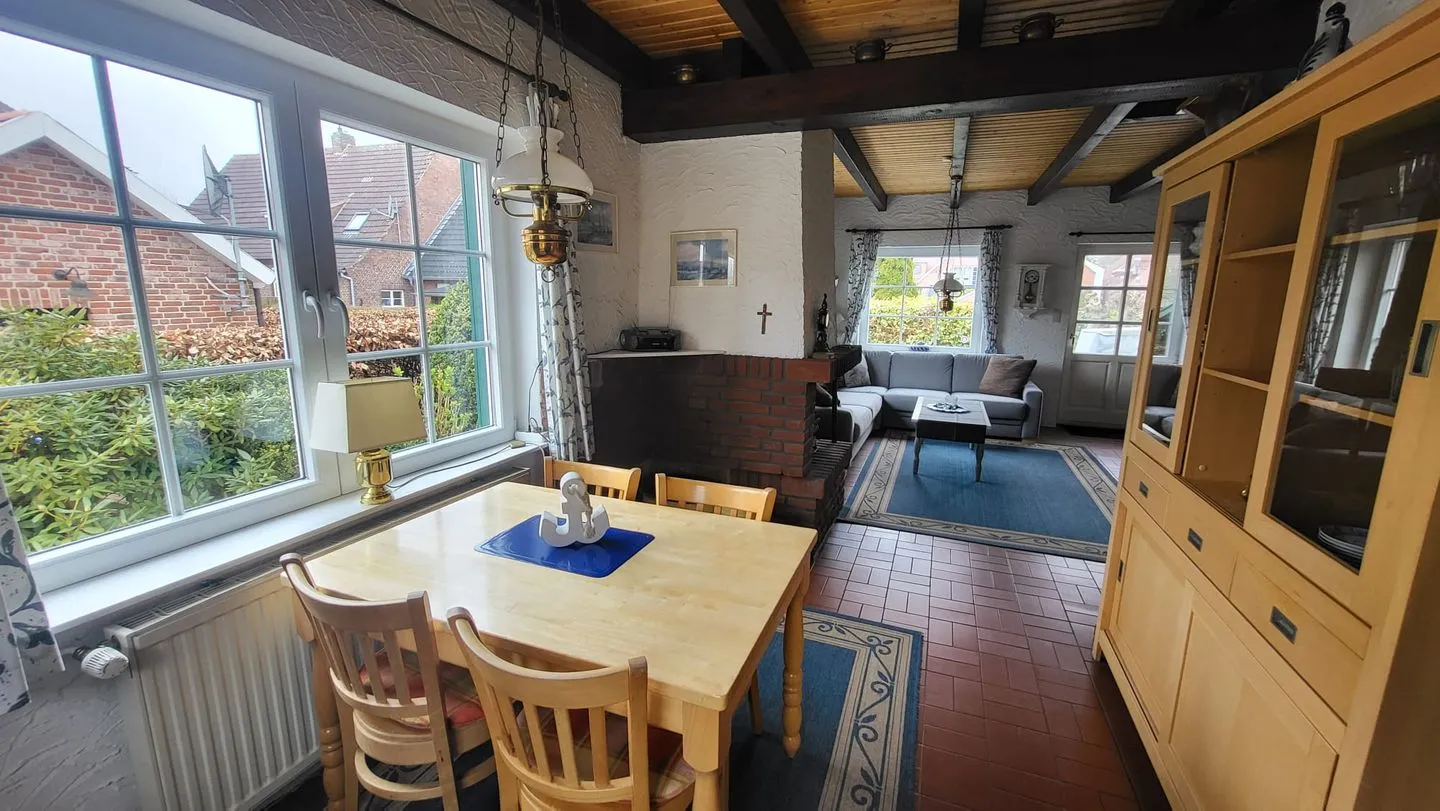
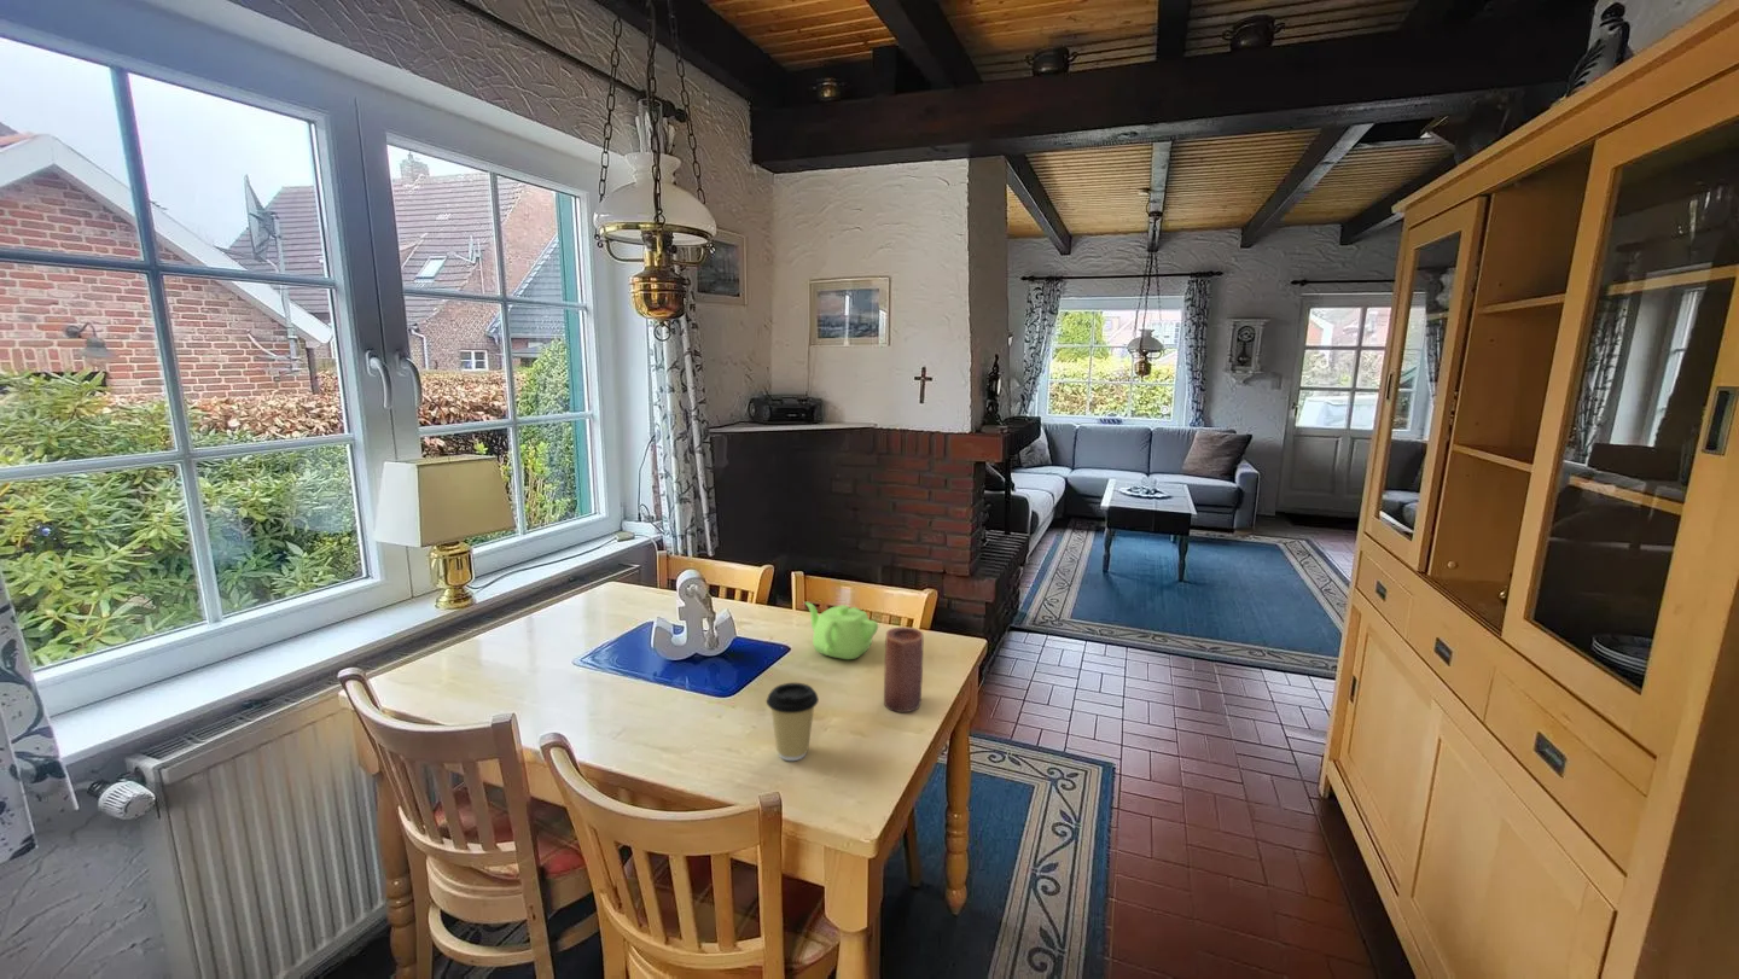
+ coffee cup [766,682,820,762]
+ teapot [803,601,879,660]
+ candle [883,625,924,713]
